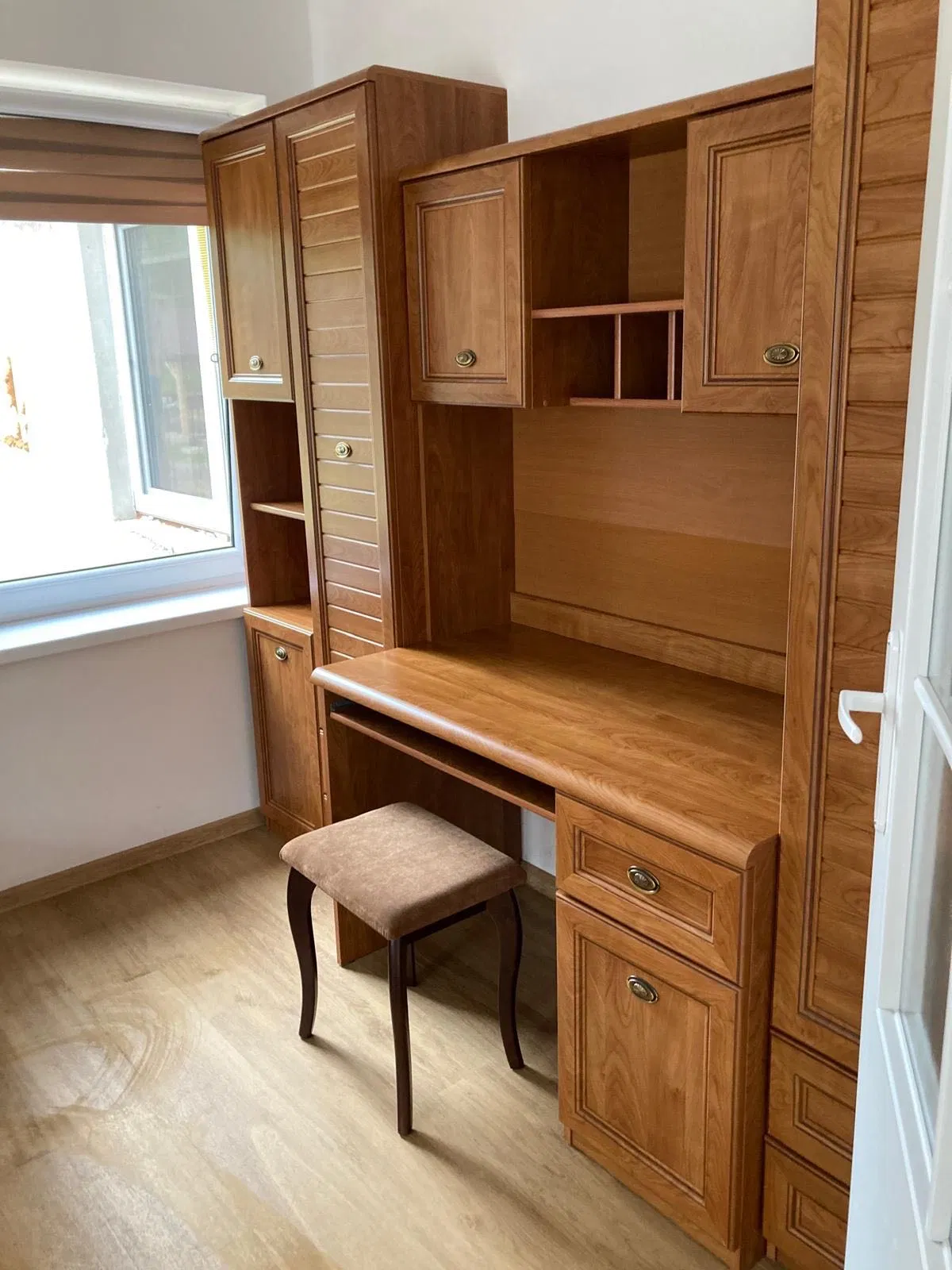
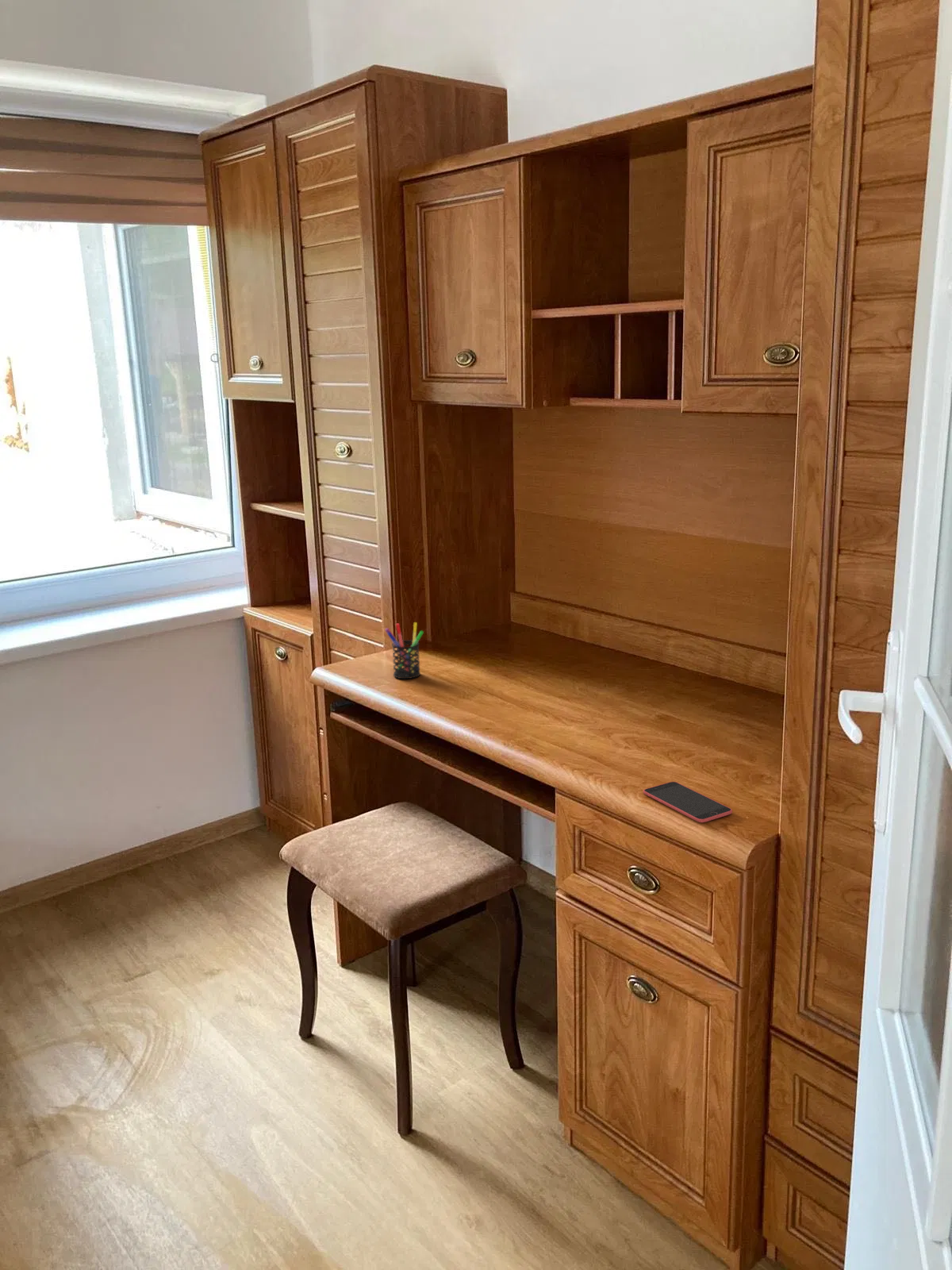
+ smartphone [643,781,733,823]
+ pen holder [384,622,424,679]
